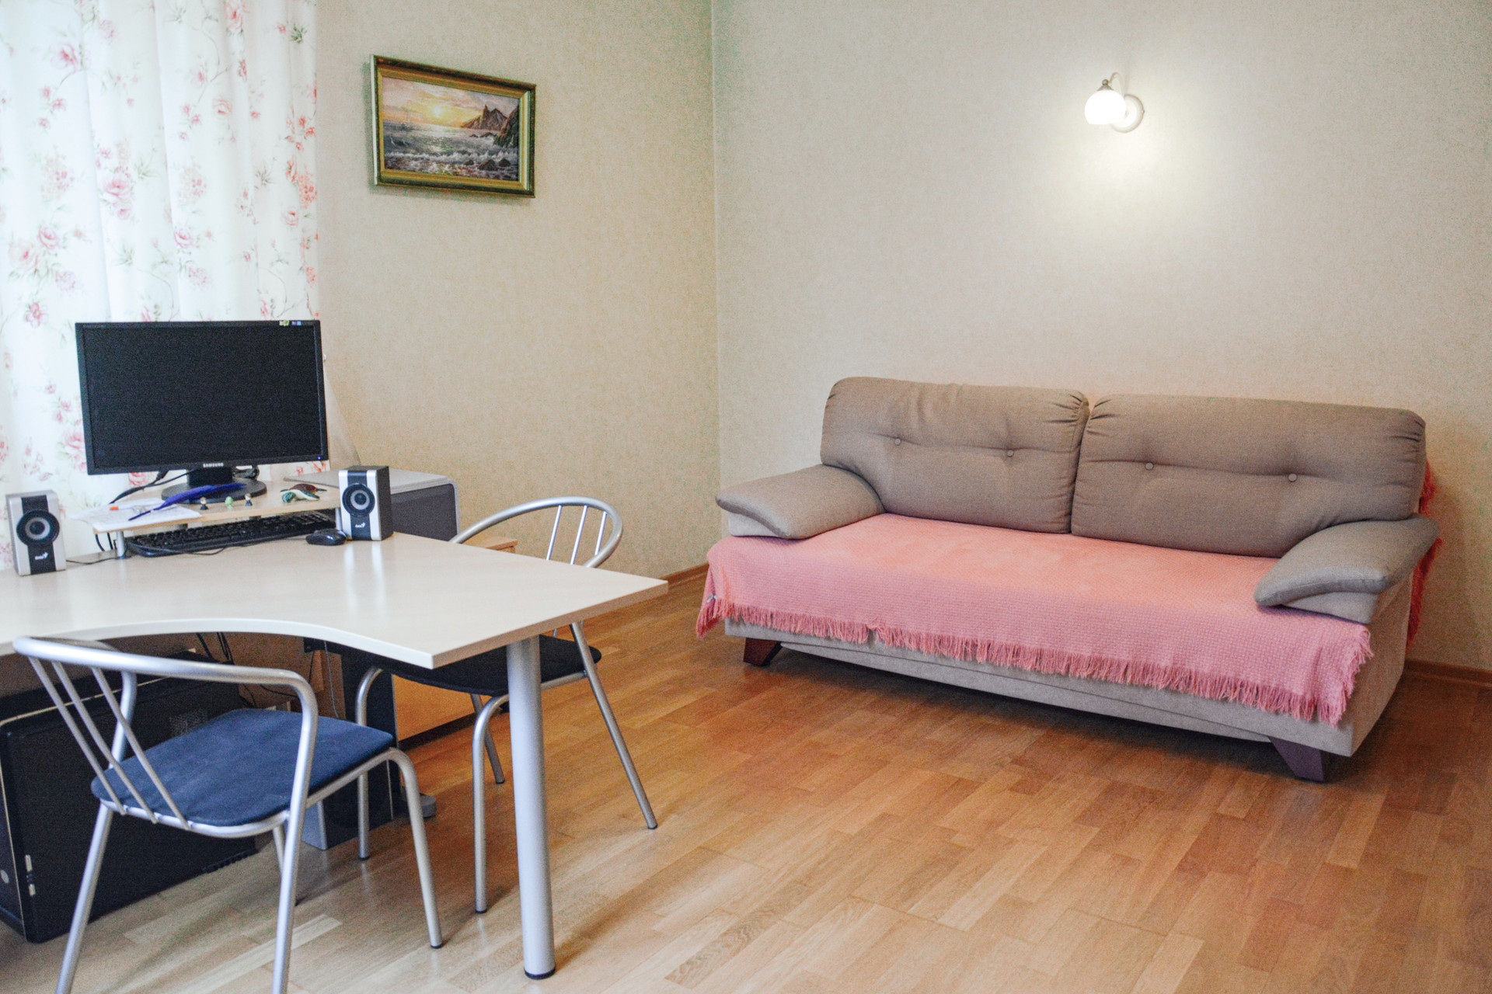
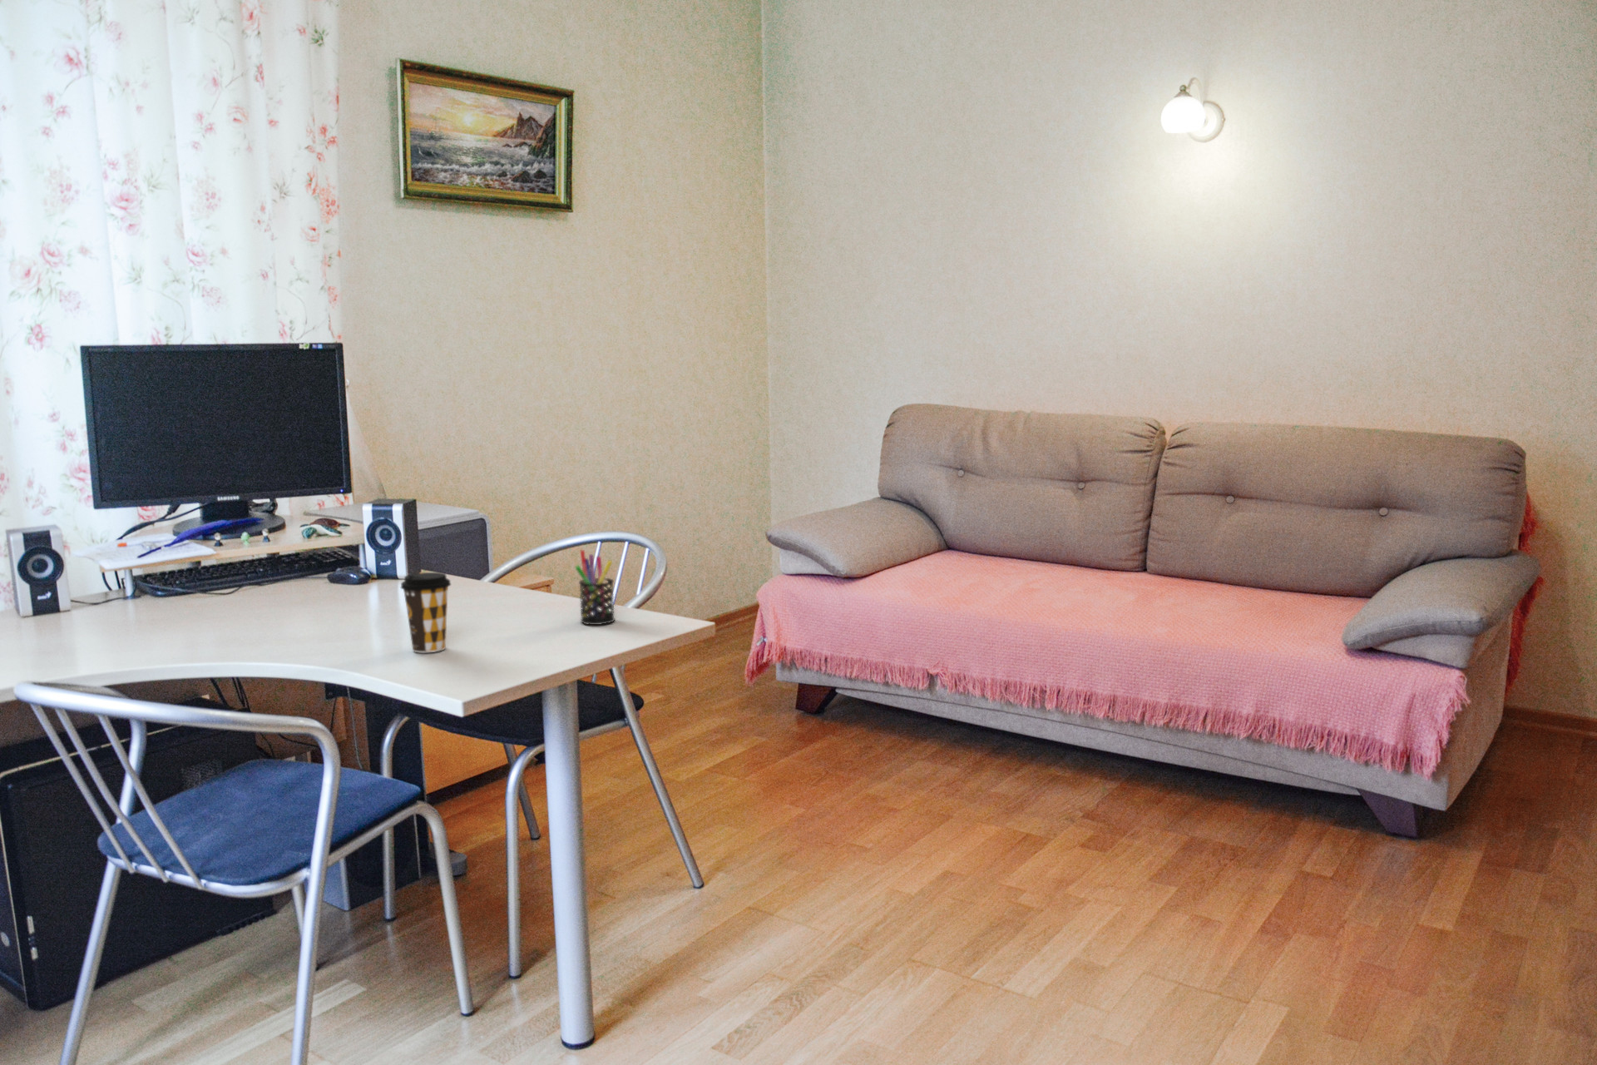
+ coffee cup [400,572,452,653]
+ pen holder [575,549,616,625]
